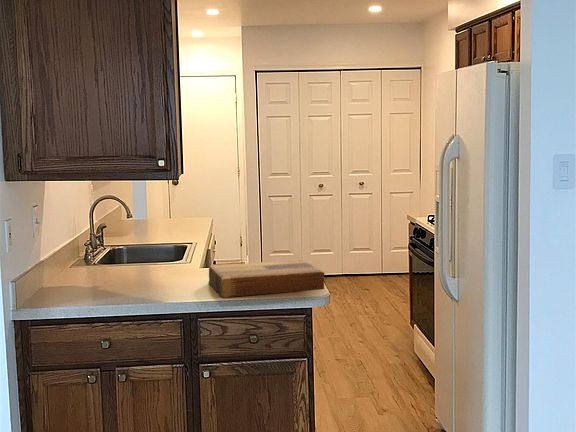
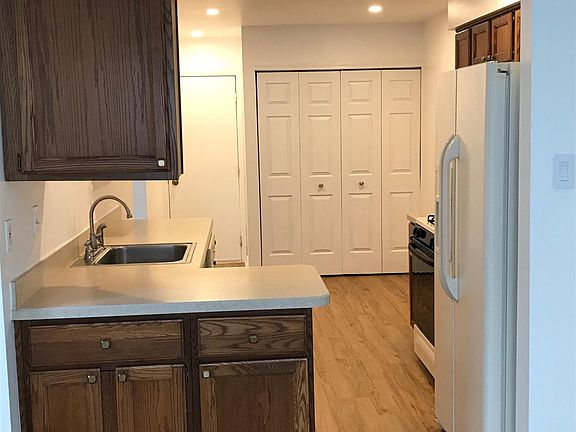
- cutting board [207,259,325,298]
